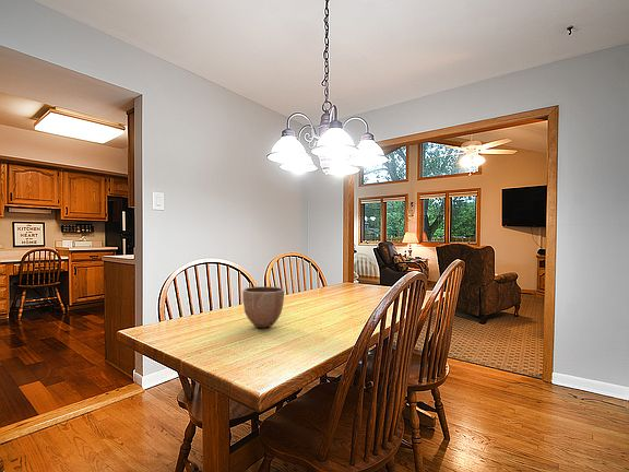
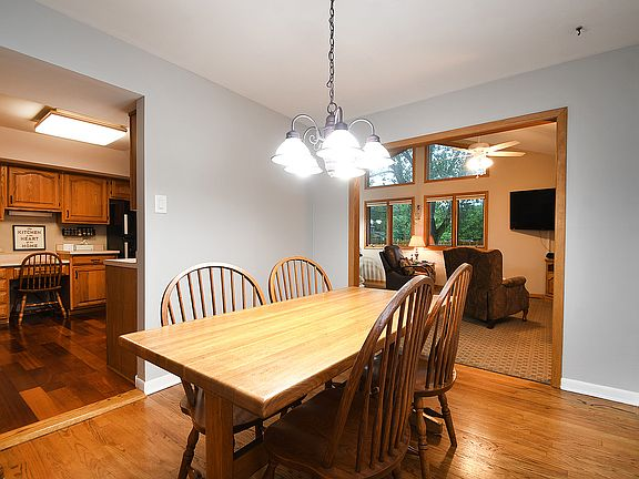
- decorative bowl [241,285,285,329]
